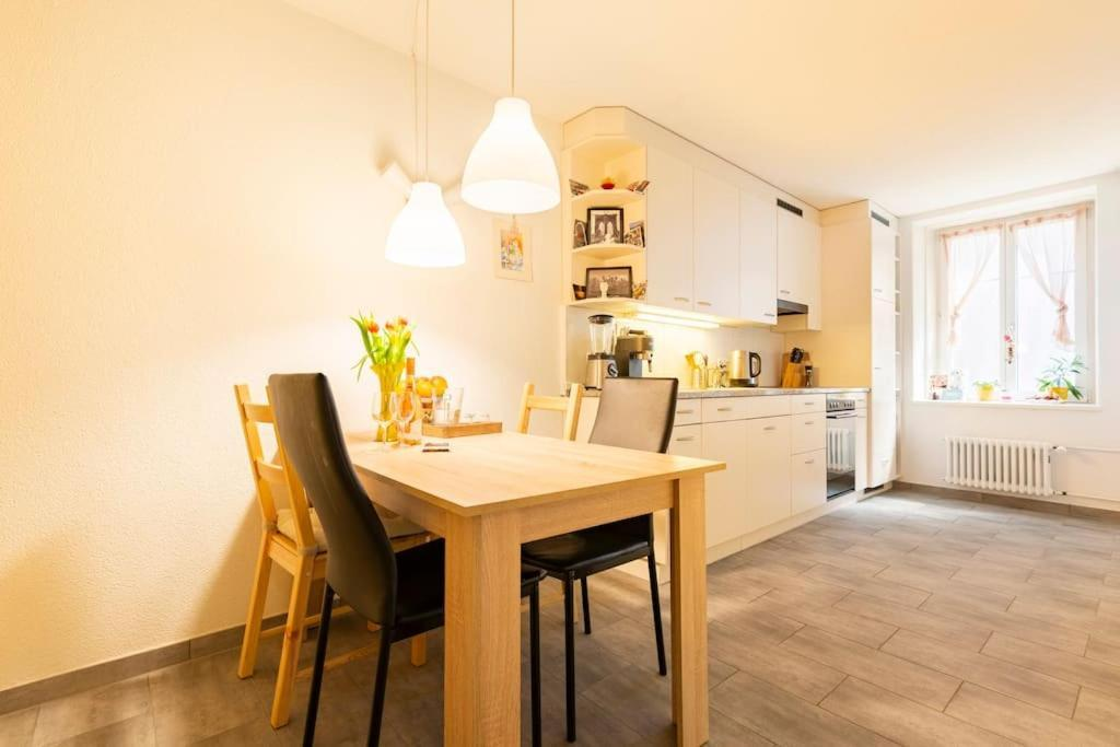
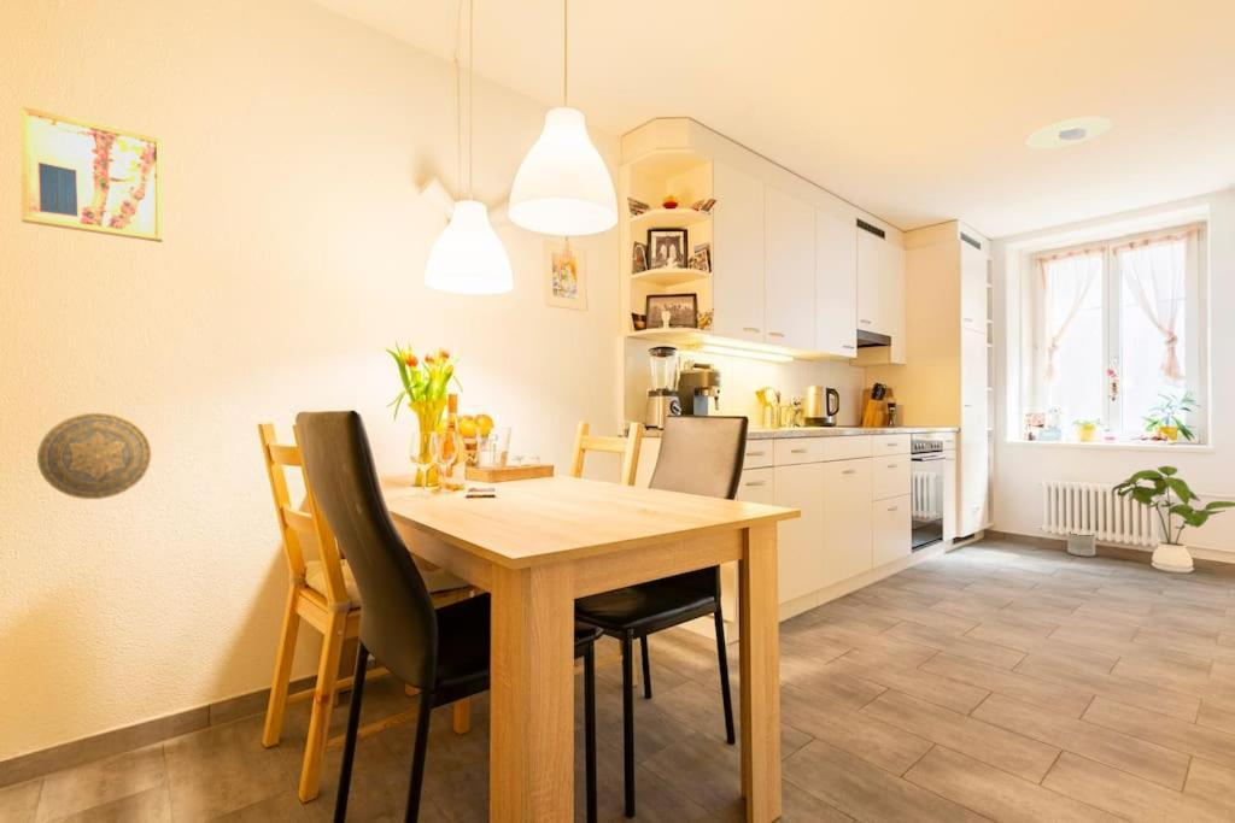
+ house plant [1111,465,1235,574]
+ recessed light [1025,116,1114,151]
+ planter [1066,530,1096,558]
+ decorative plate [36,412,153,500]
+ wall art [19,105,164,243]
